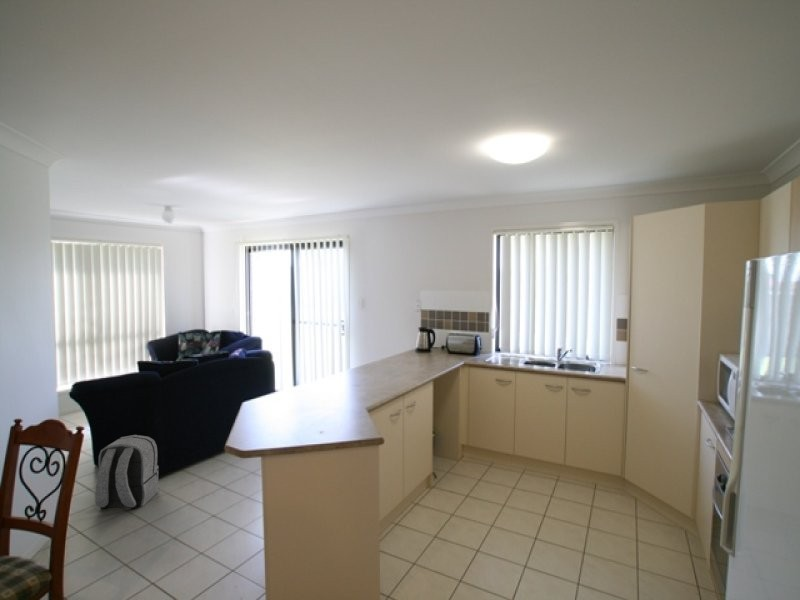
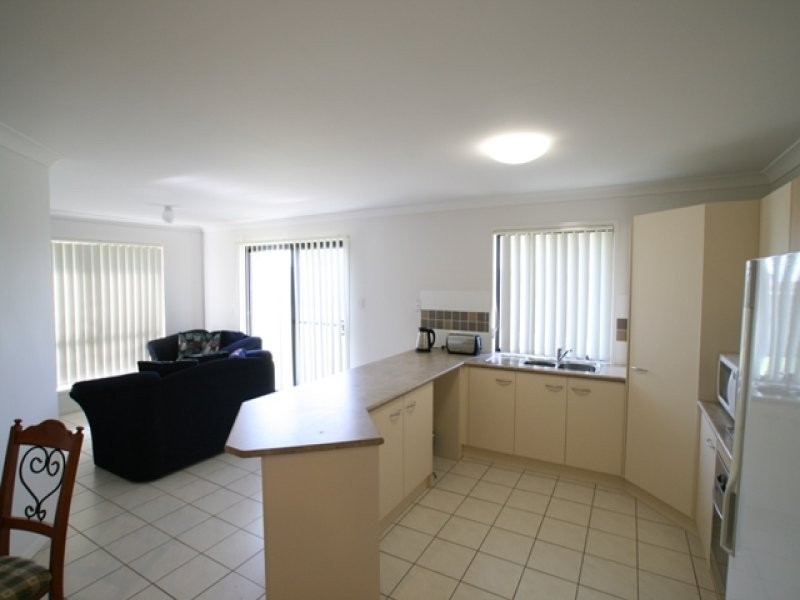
- backpack [94,434,160,510]
